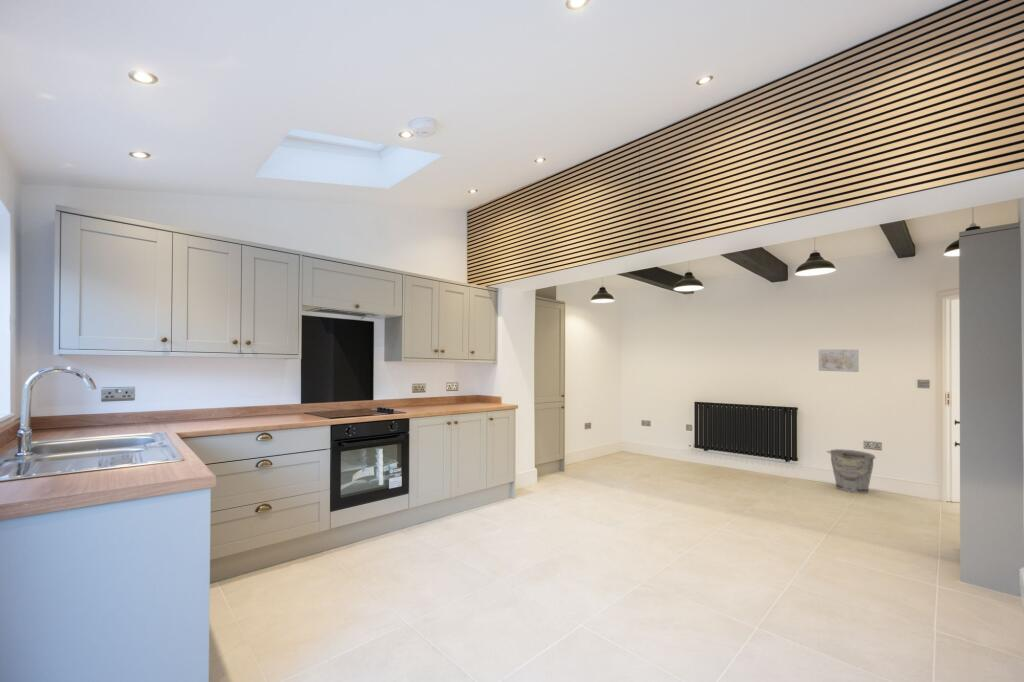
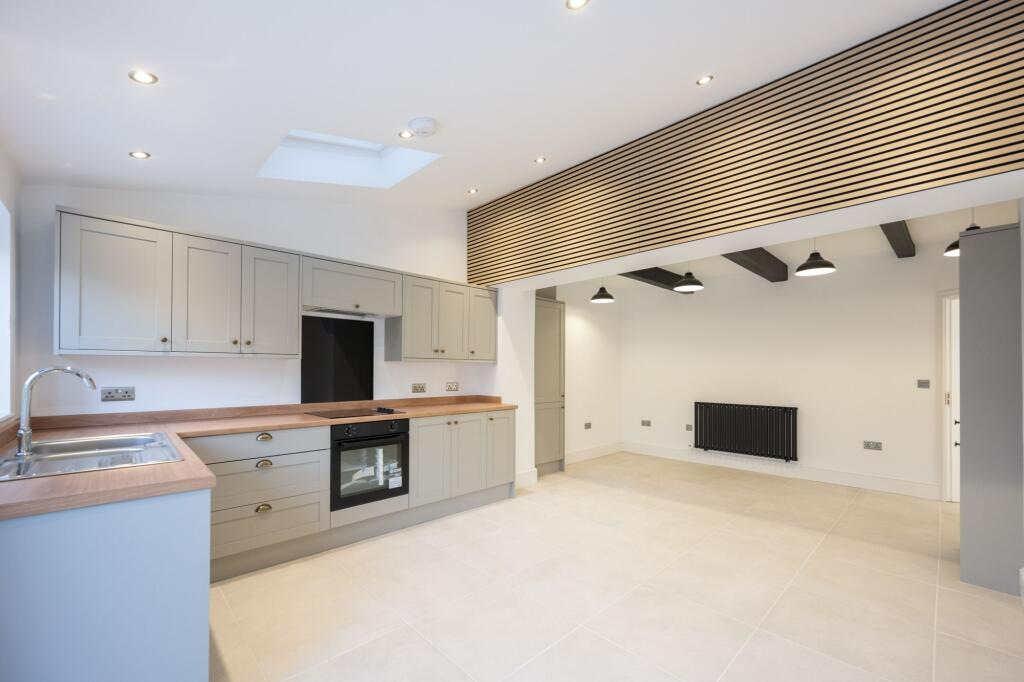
- wall art [818,348,860,373]
- bucket [825,448,876,494]
